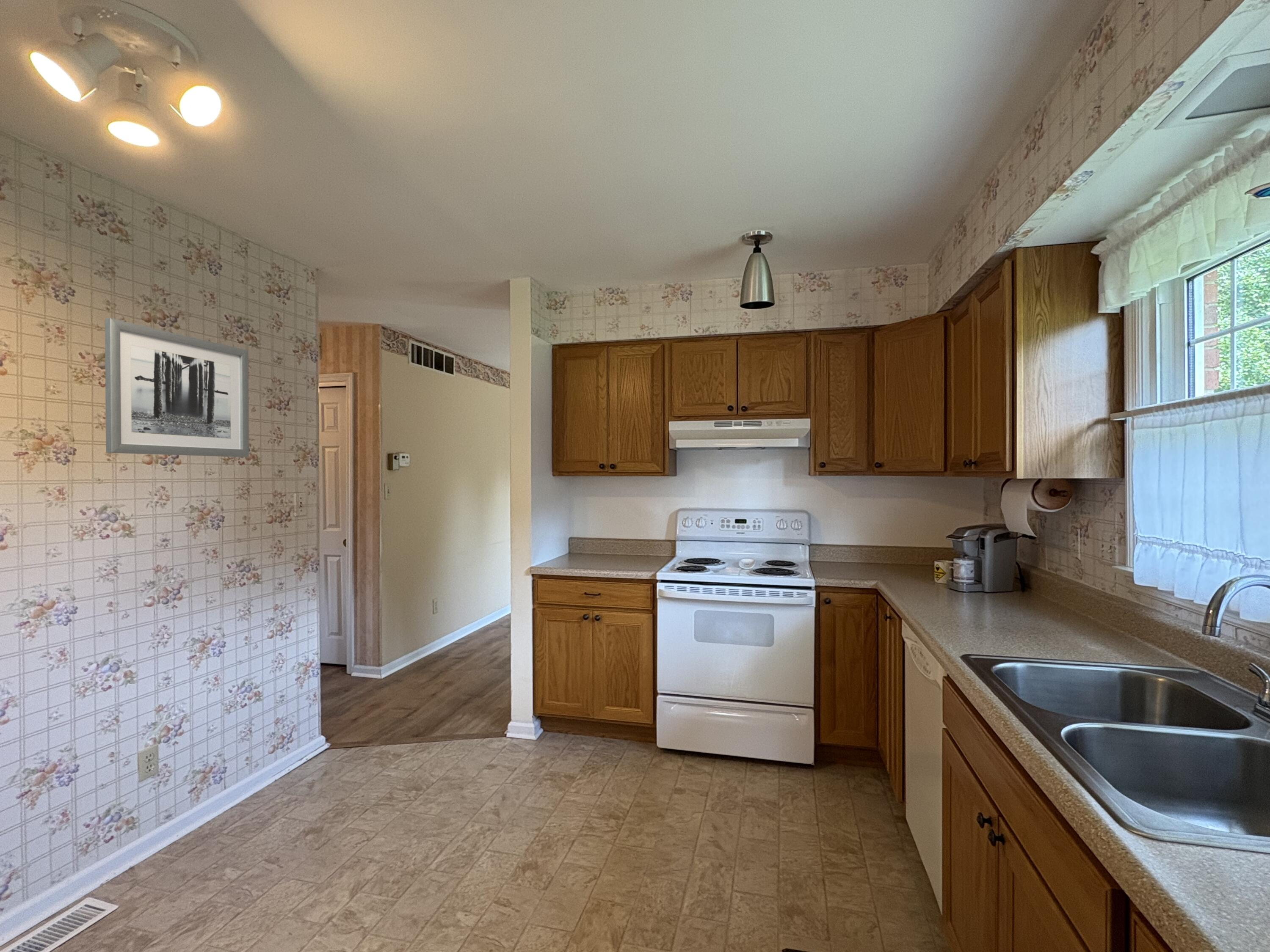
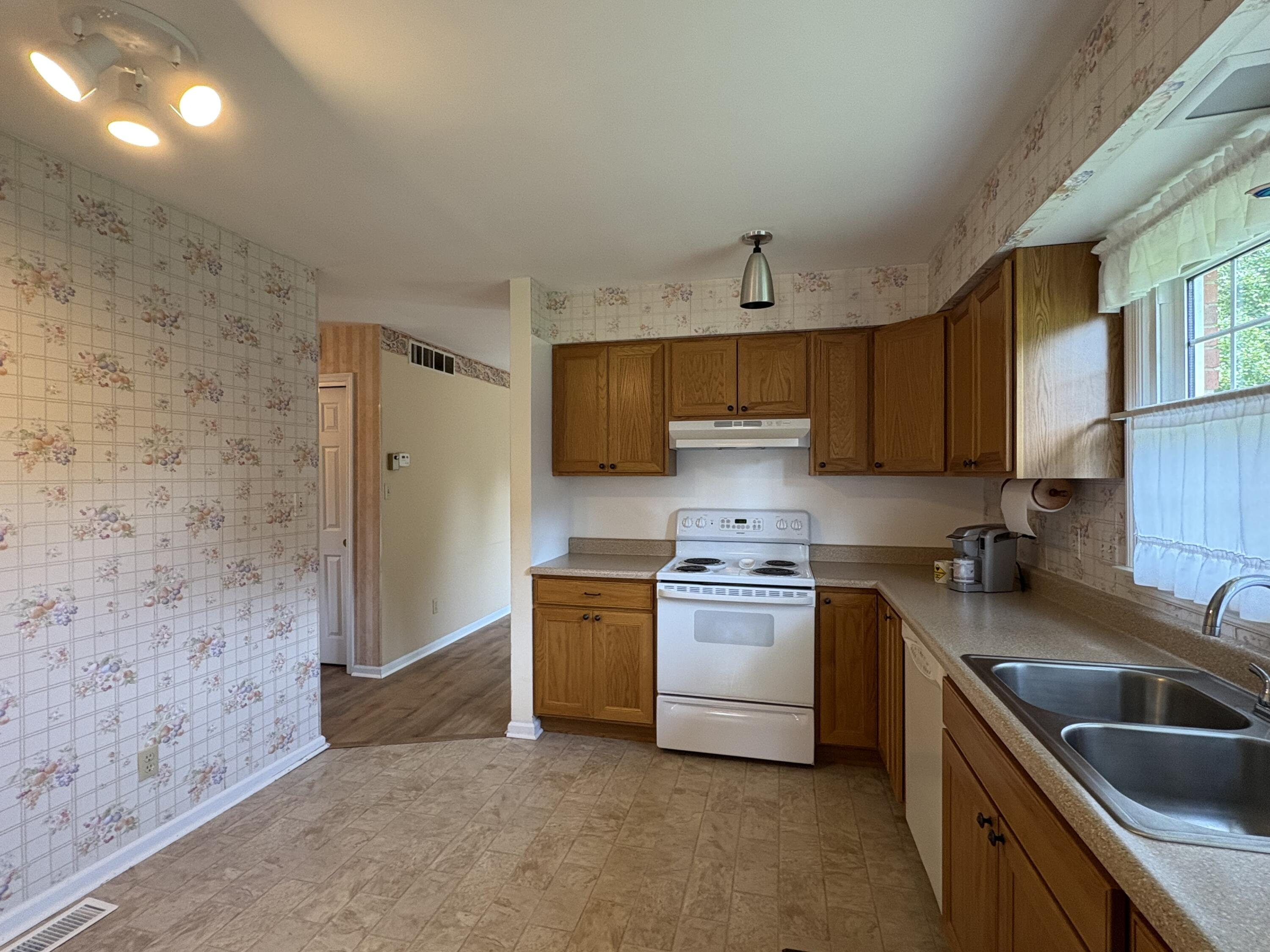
- wall art [105,318,249,457]
